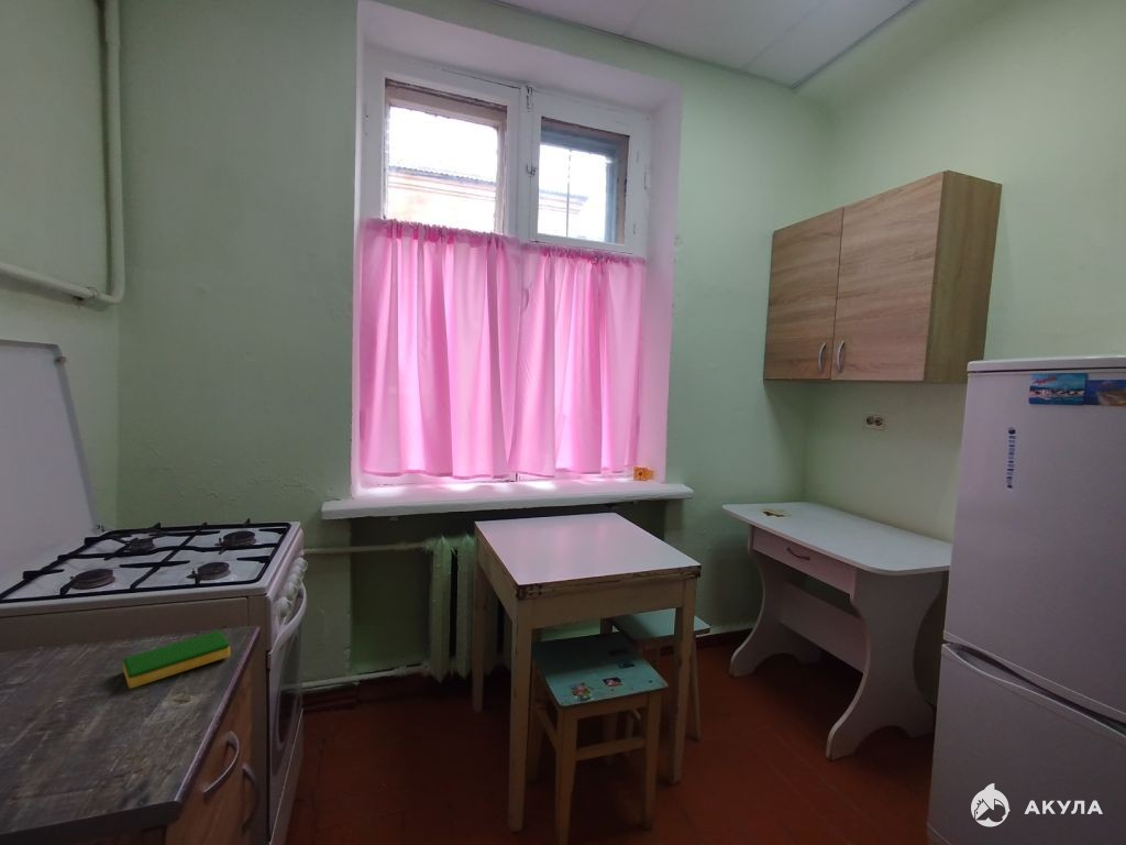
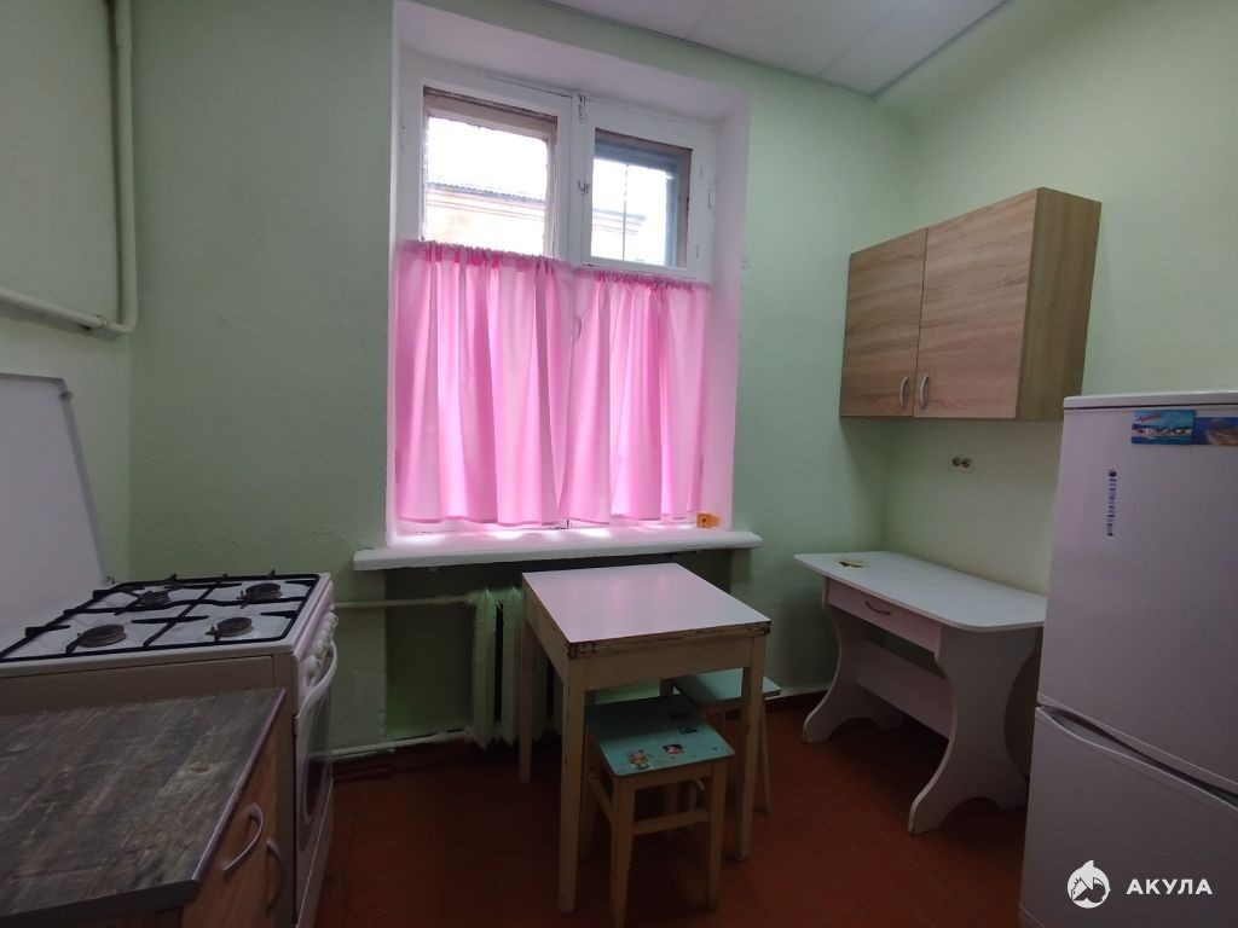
- dish sponge [122,630,231,689]
